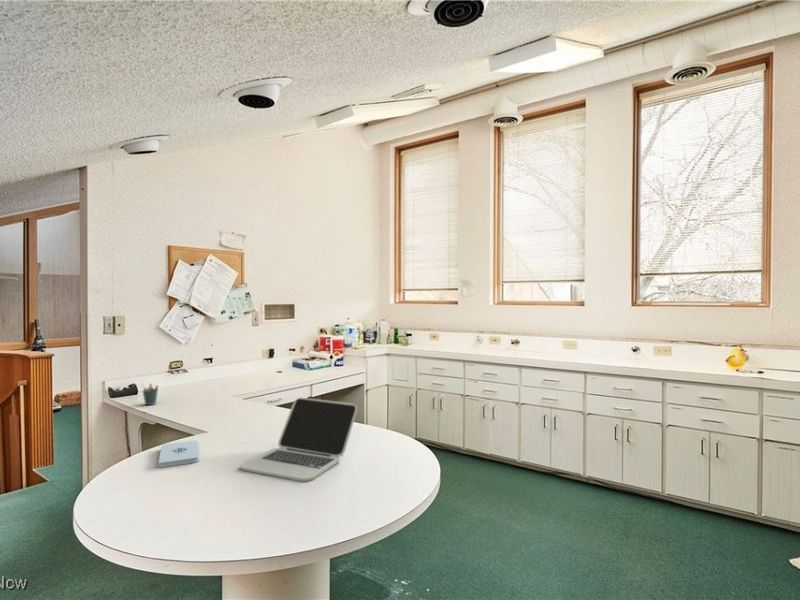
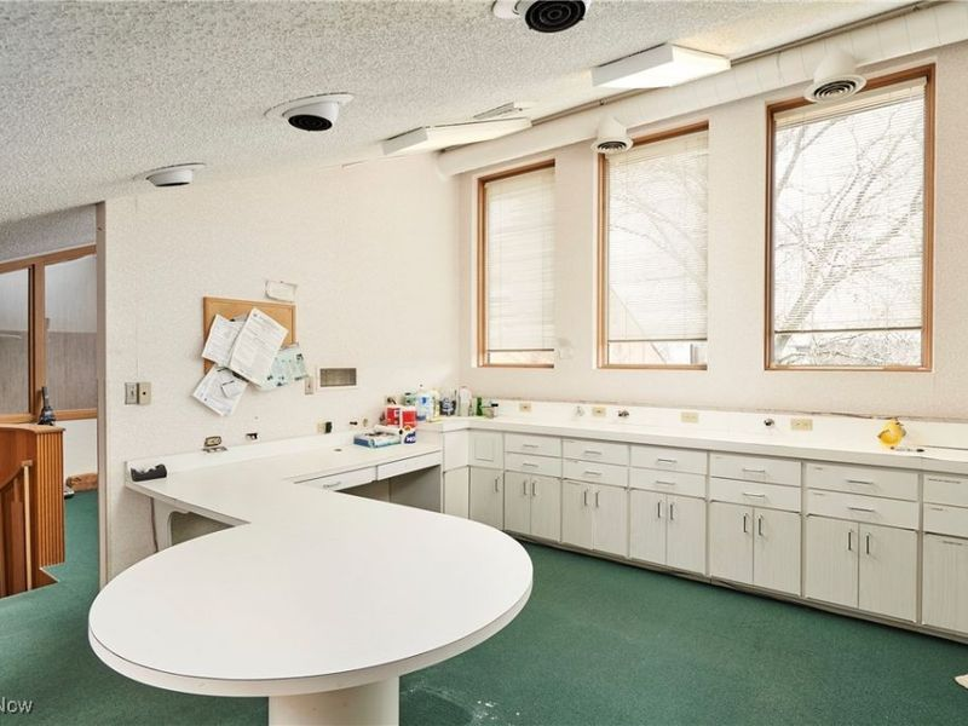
- notepad [158,440,200,469]
- pen holder [141,383,160,406]
- laptop [239,397,358,482]
